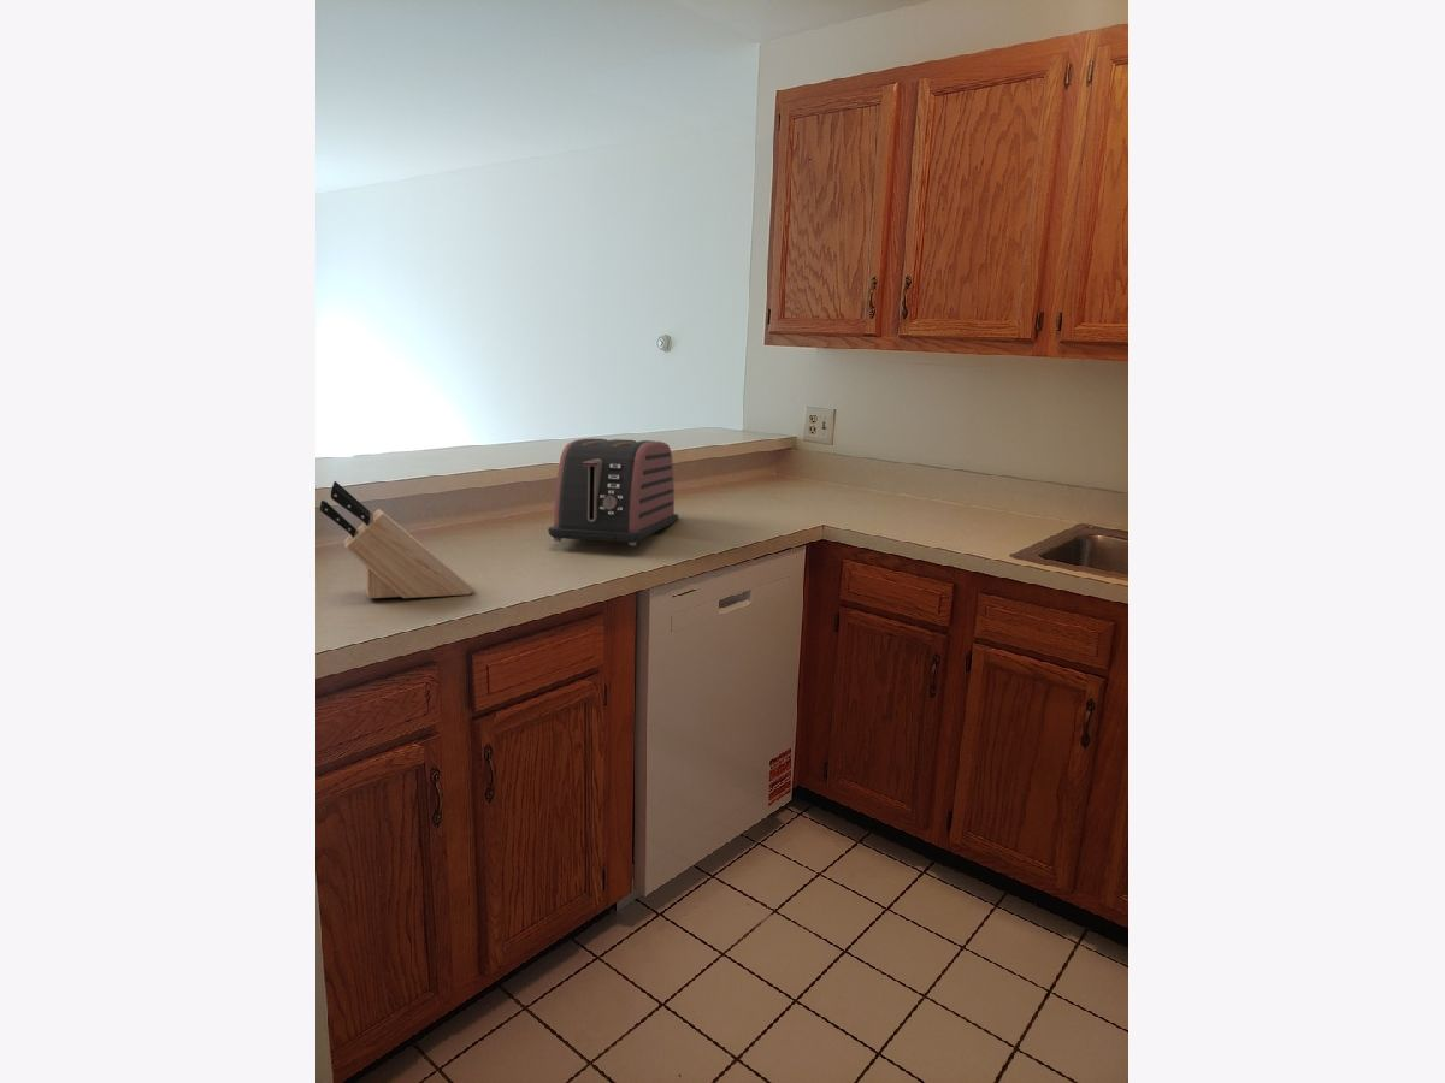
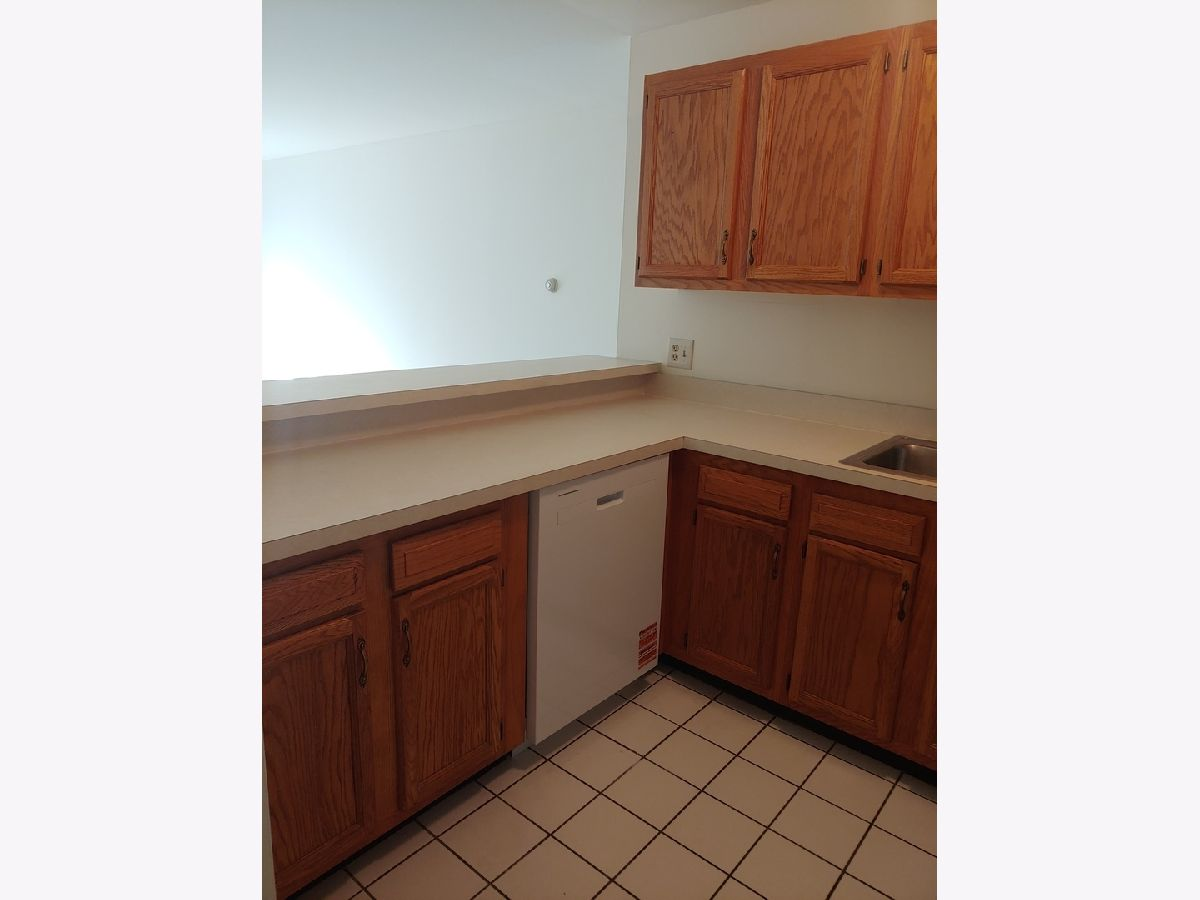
- toaster [547,437,679,546]
- knife block [319,480,476,599]
